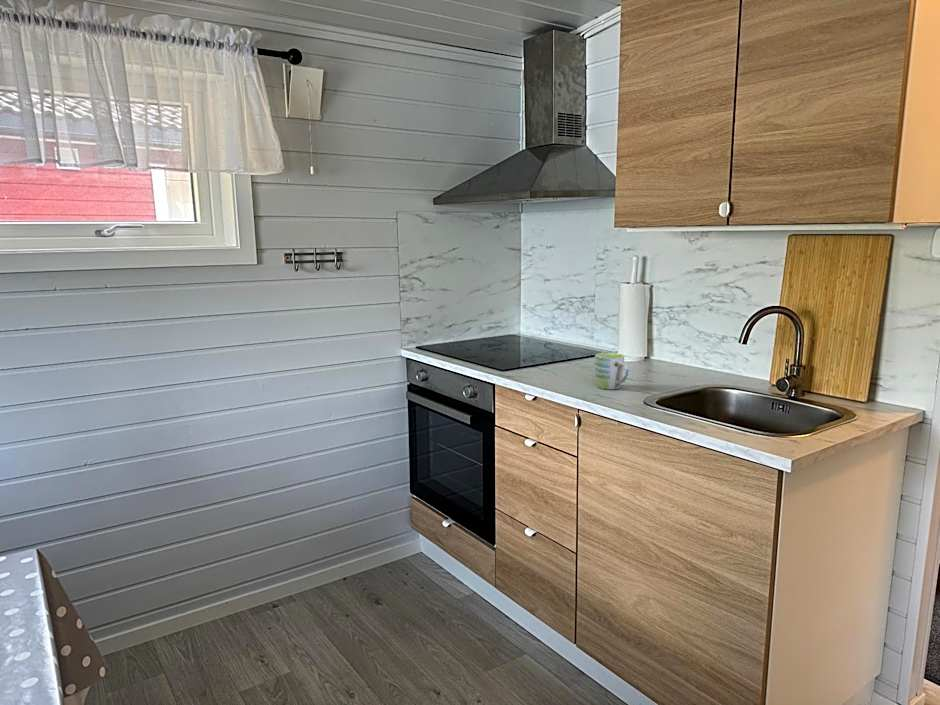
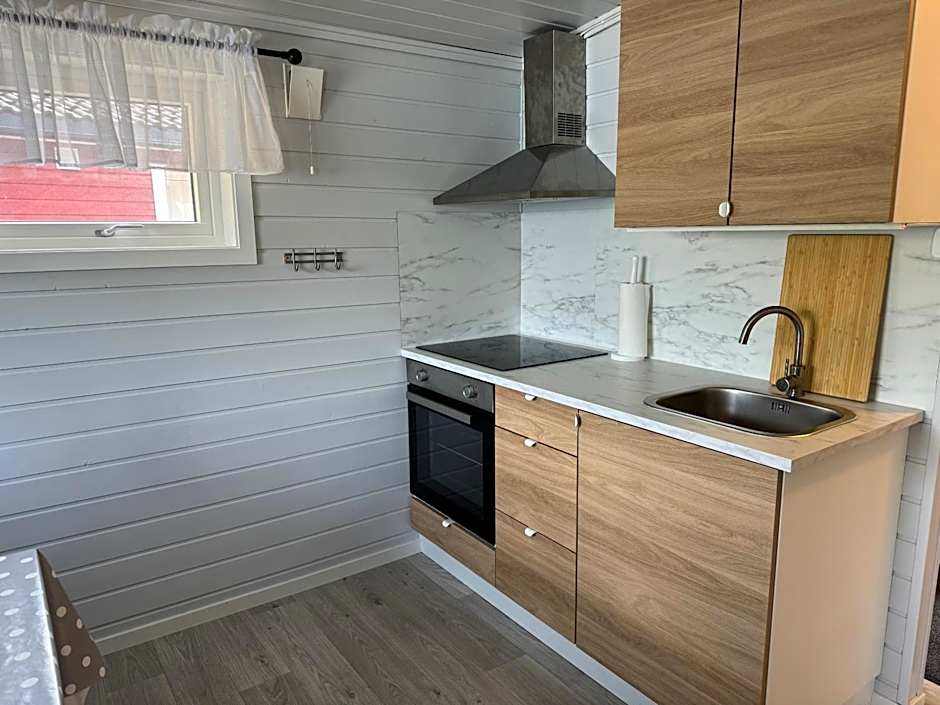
- mug [594,352,630,390]
